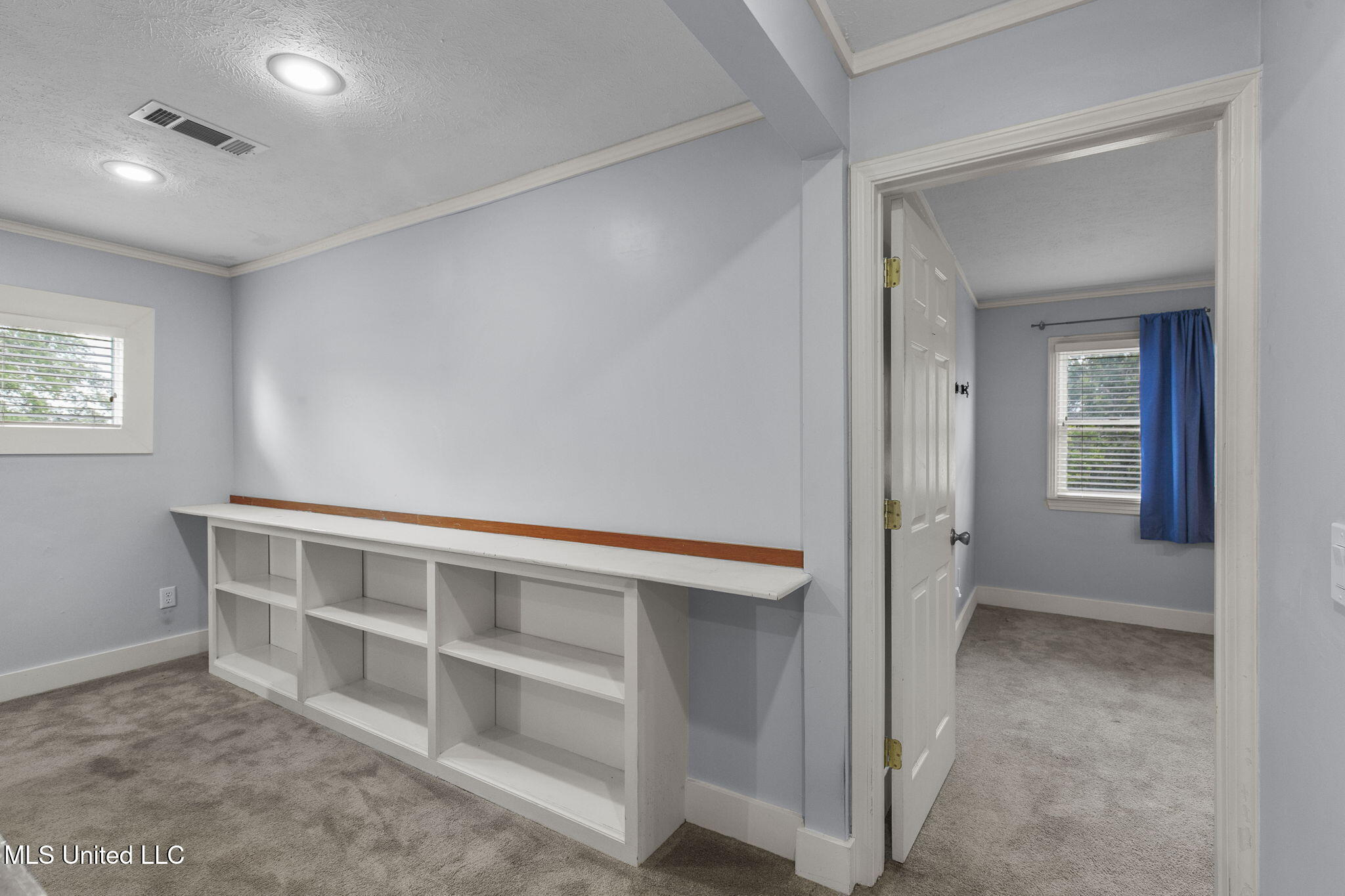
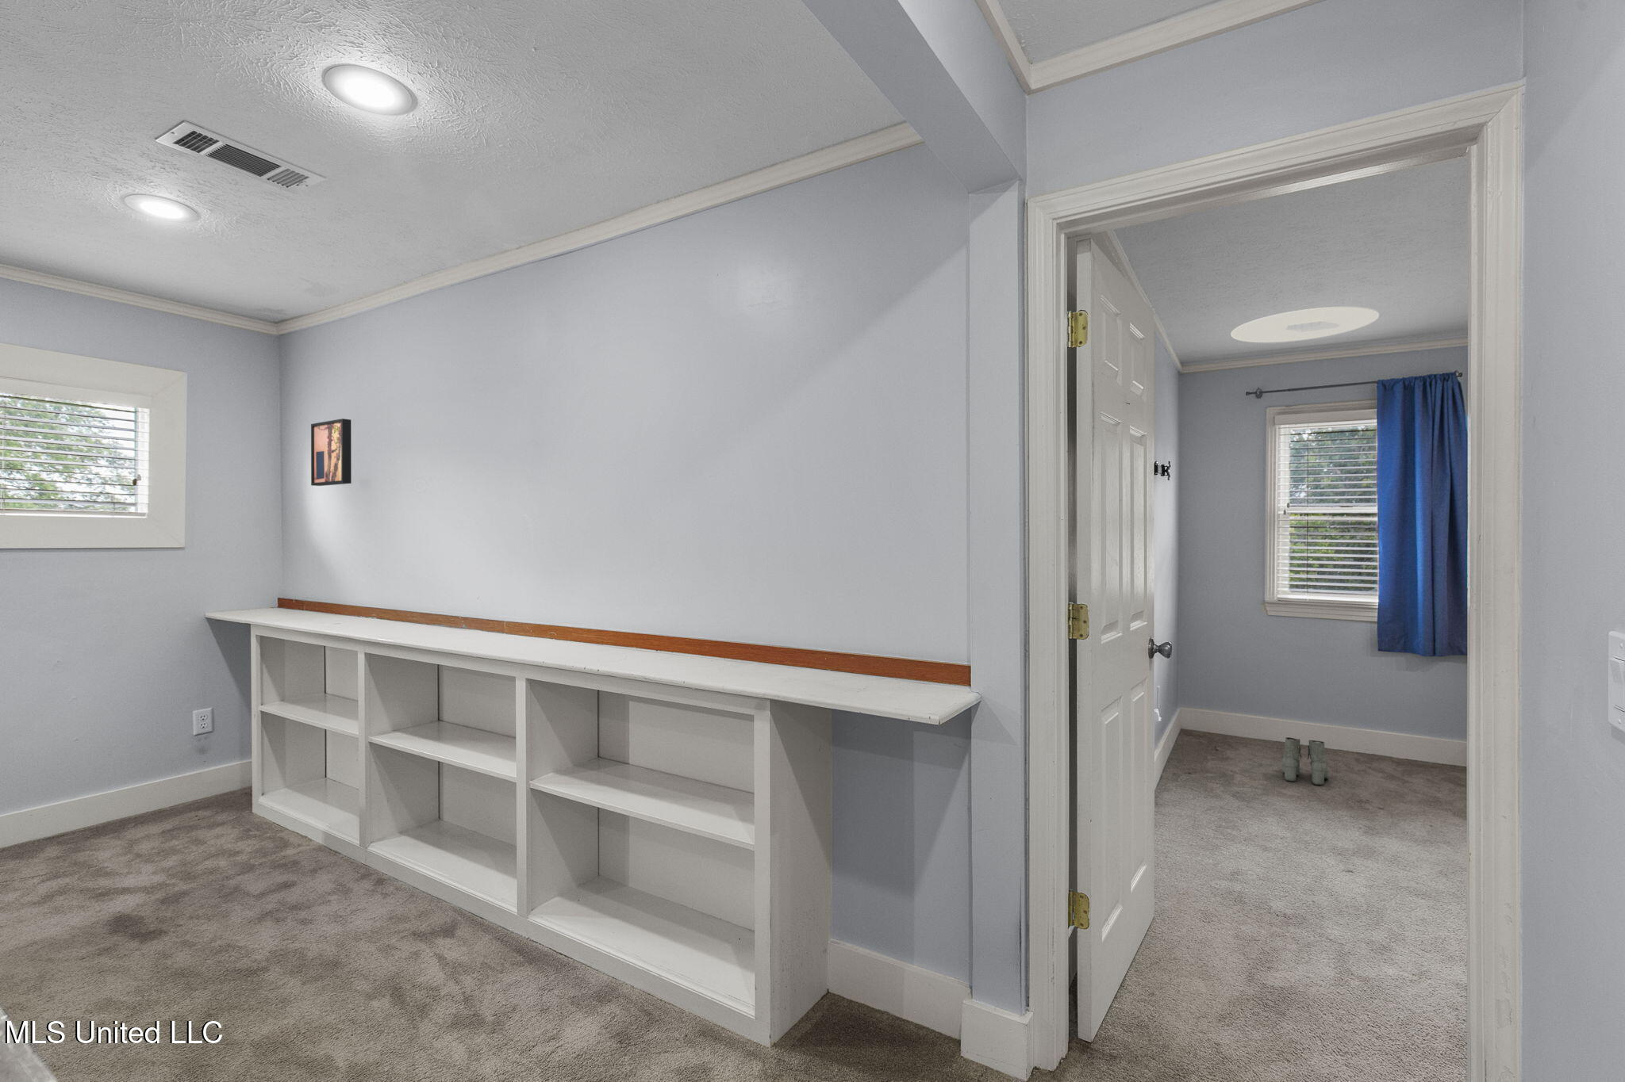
+ ceiling light [1230,306,1380,343]
+ wall art [311,418,353,487]
+ boots [1282,737,1329,786]
